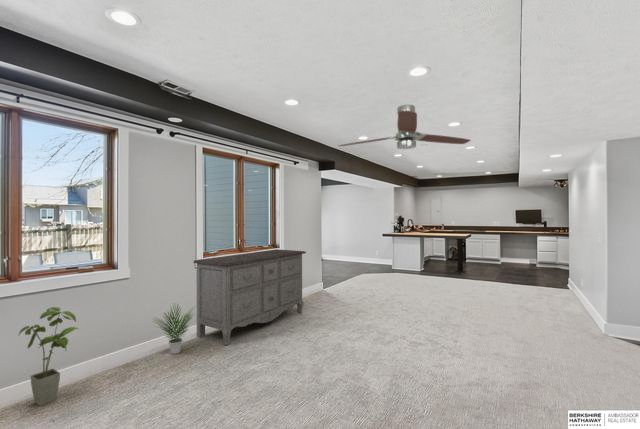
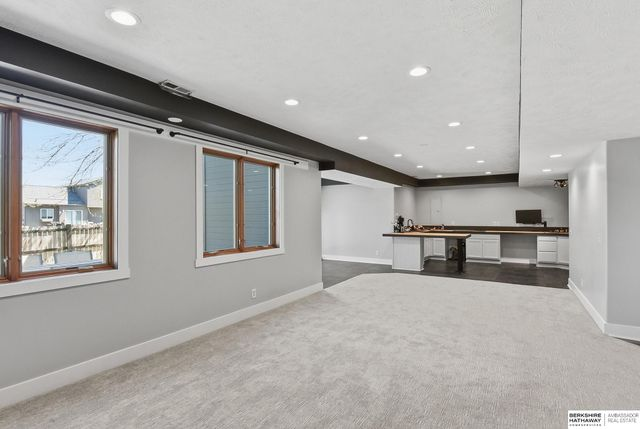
- house plant [17,306,79,407]
- potted plant [151,304,196,355]
- electric fan [337,104,472,150]
- dresser [193,248,307,347]
